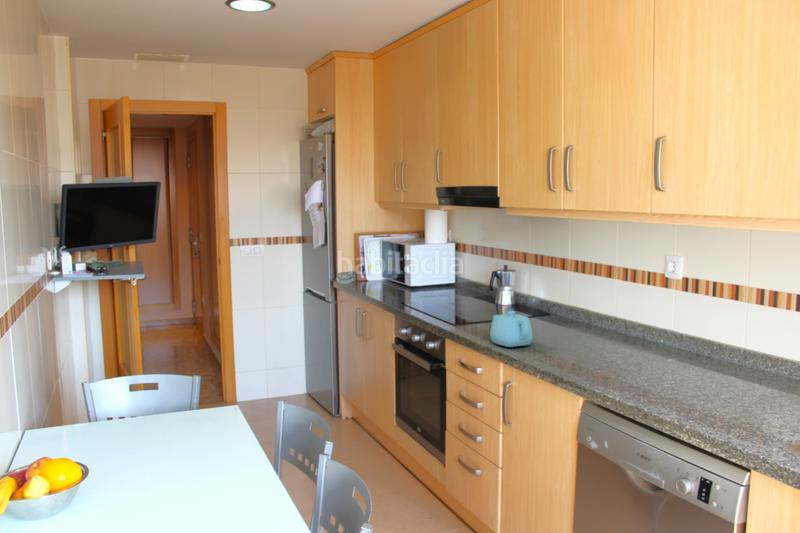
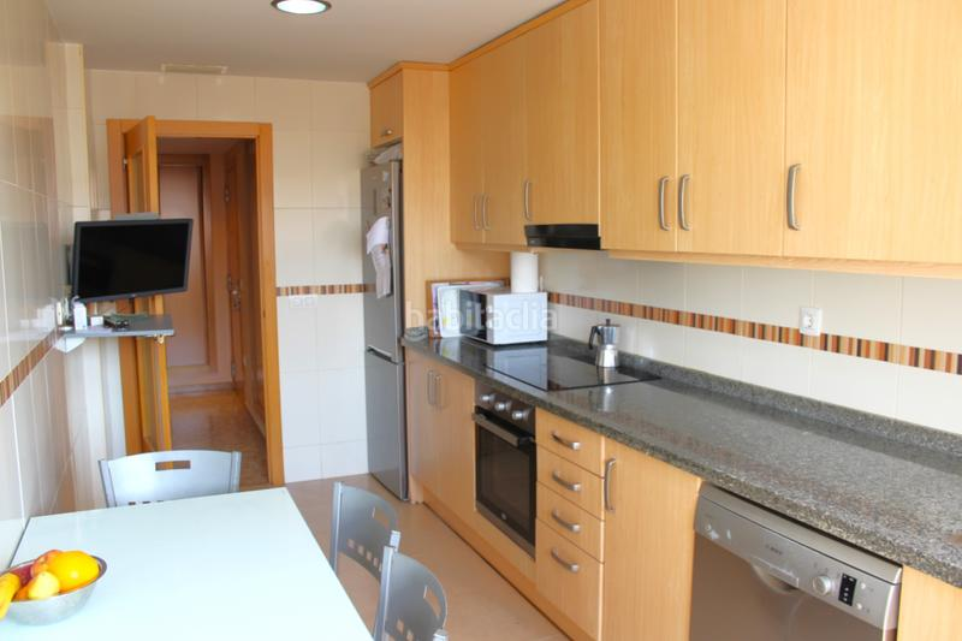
- teapot [489,310,534,348]
